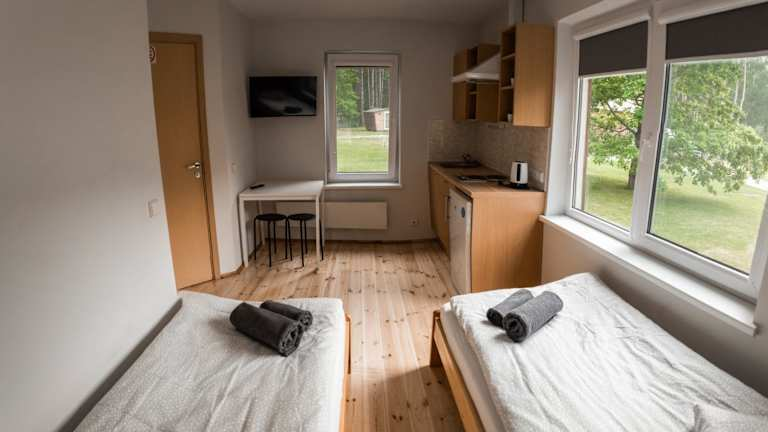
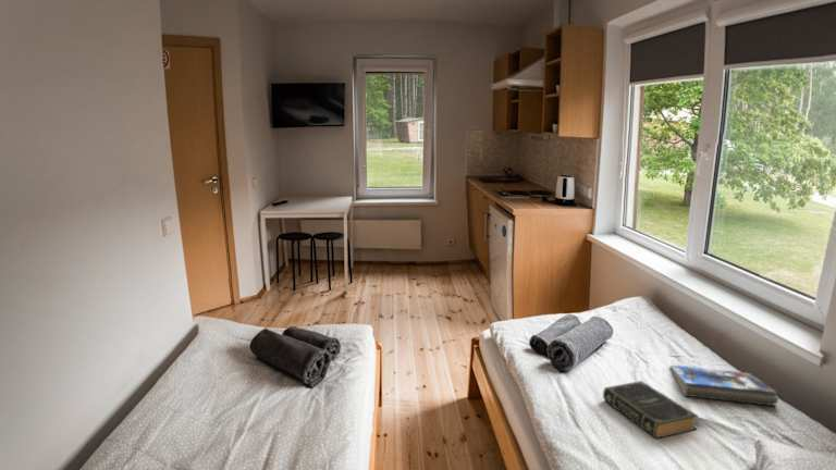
+ magazine [669,364,779,407]
+ book [602,380,699,440]
